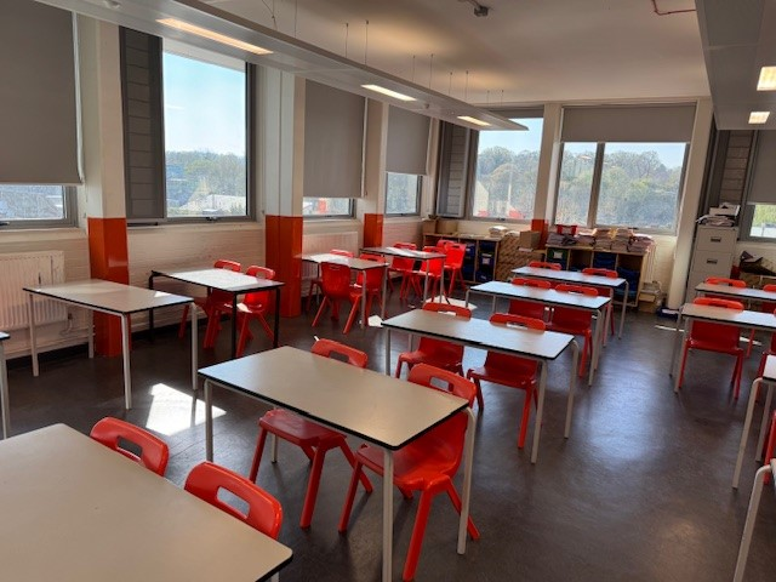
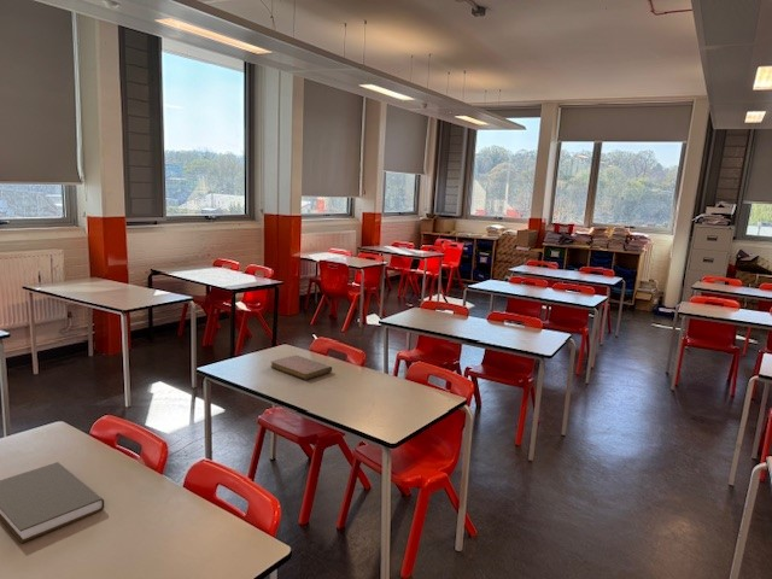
+ book [0,461,105,544]
+ notebook [269,355,333,381]
